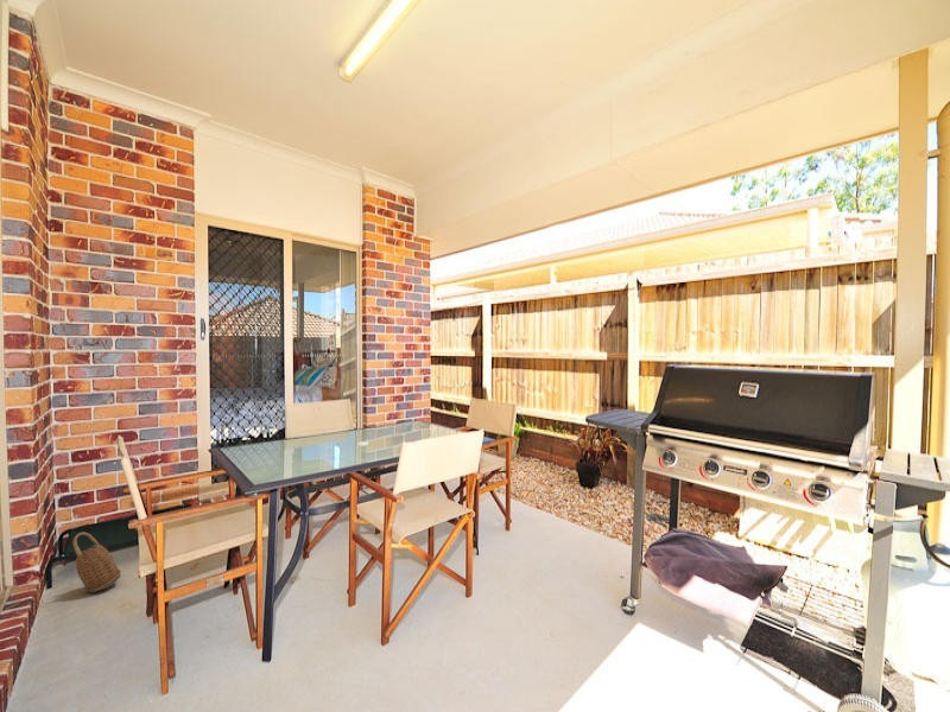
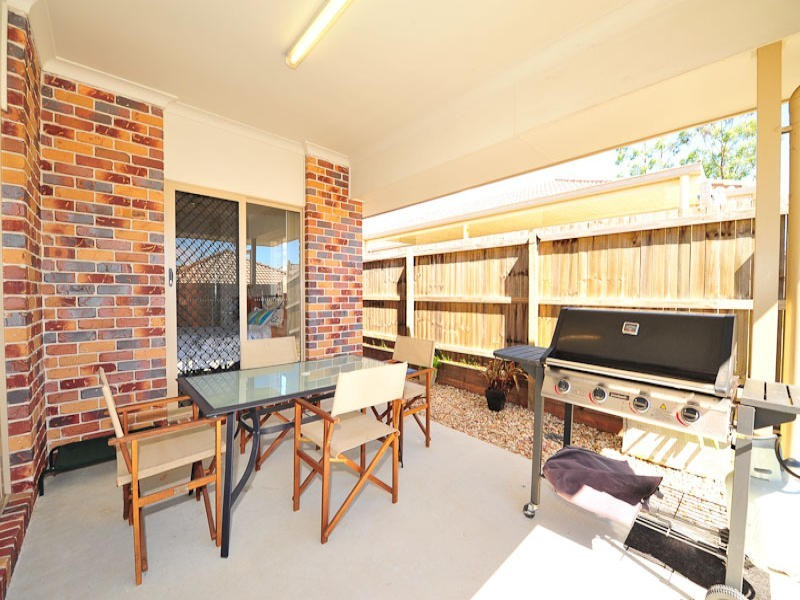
- basket [72,532,122,593]
